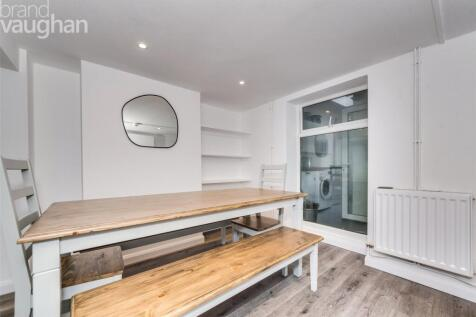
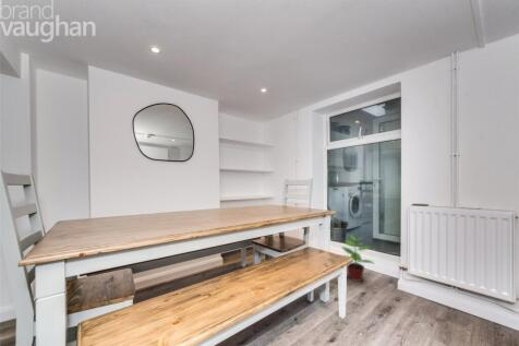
+ potted plant [340,234,376,283]
